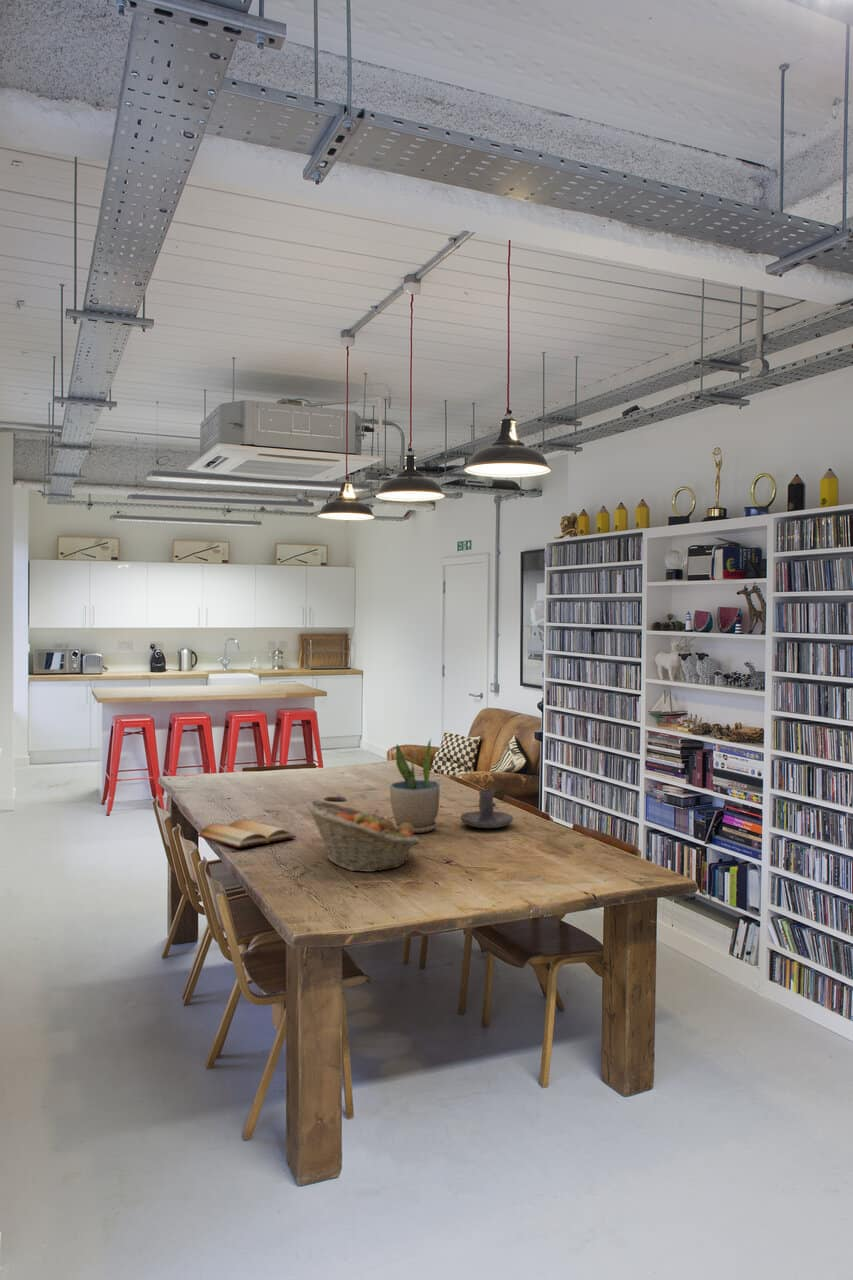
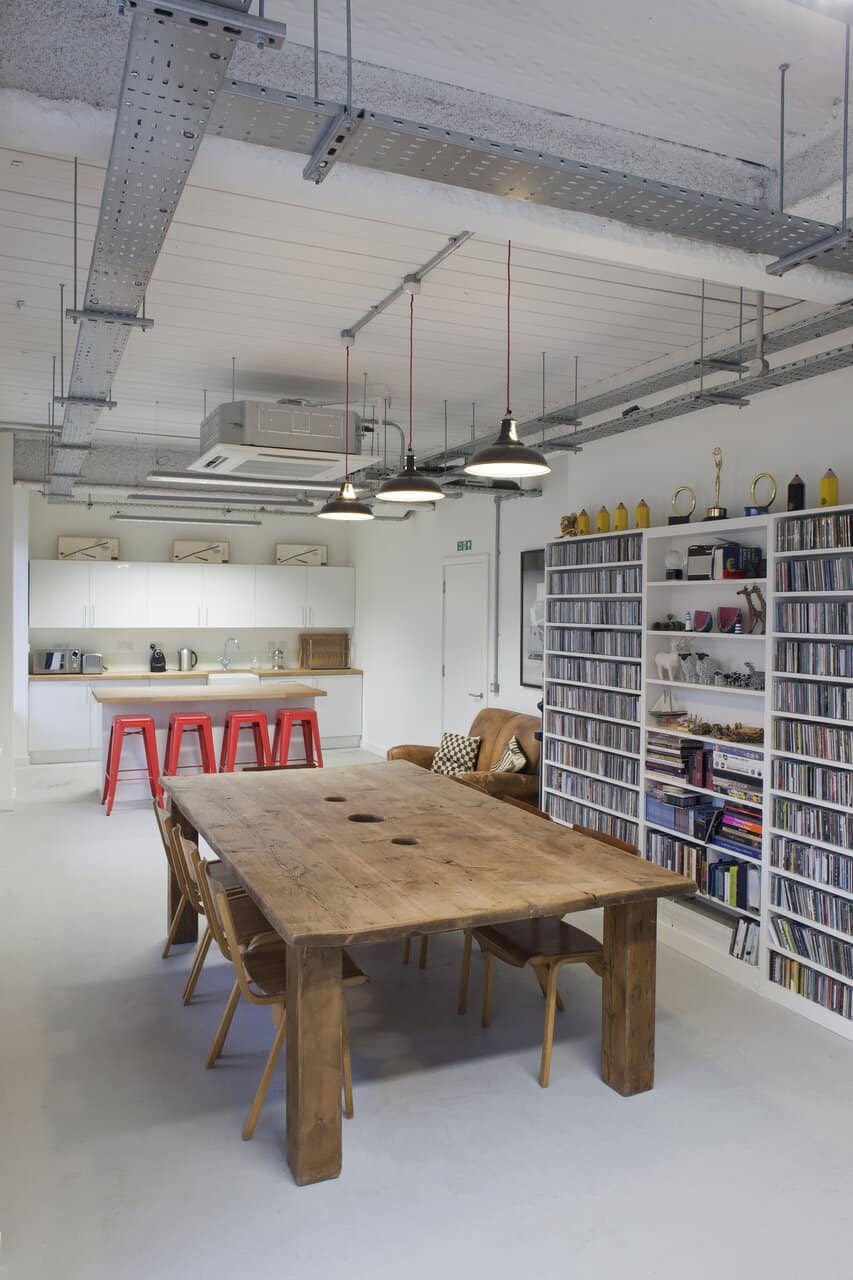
- fruit basket [305,800,420,873]
- candle holder [459,789,514,829]
- bible [196,819,297,849]
- potted plant [389,737,441,834]
